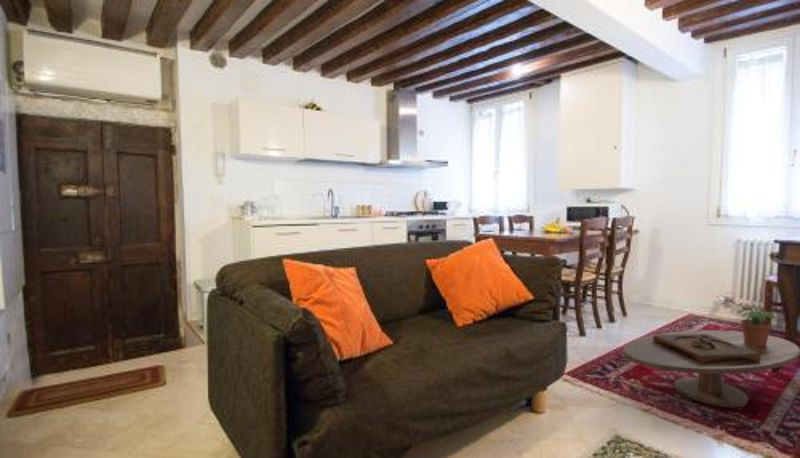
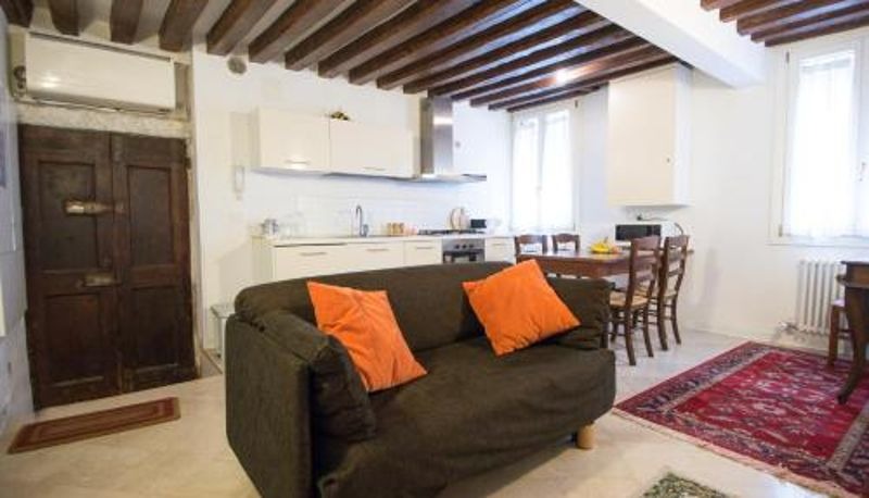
- coffee table [623,329,800,408]
- potted plant [735,306,776,347]
- wooden tray [653,334,761,364]
